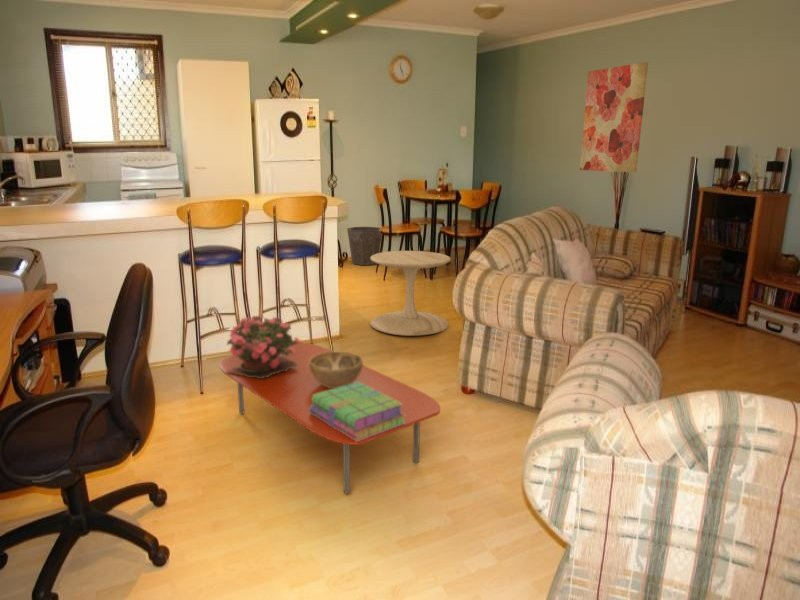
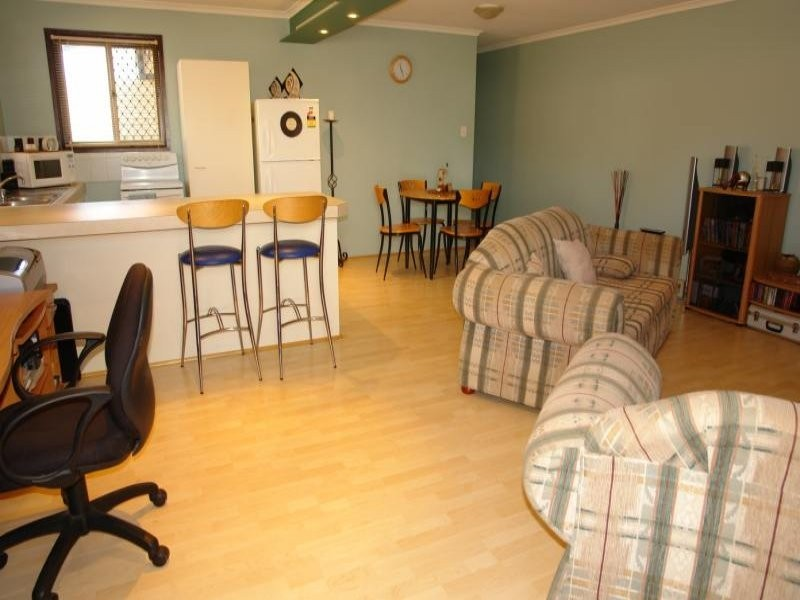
- decorative bowl [309,351,364,388]
- waste bin [346,226,383,266]
- stack of books [309,382,406,442]
- side table [370,250,452,337]
- potted flower [224,314,302,378]
- coffee table [219,342,441,495]
- wall art [579,61,649,173]
